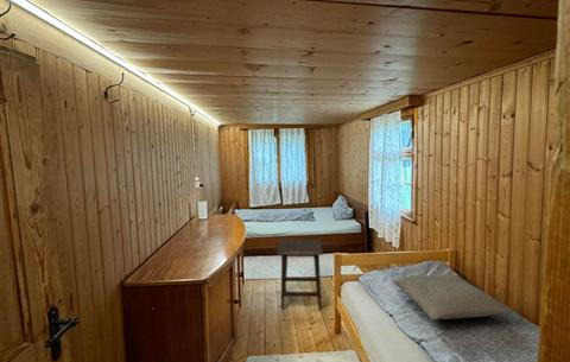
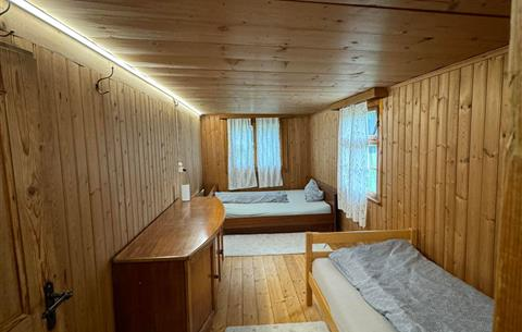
- side table [276,239,324,310]
- pillow [391,273,517,322]
